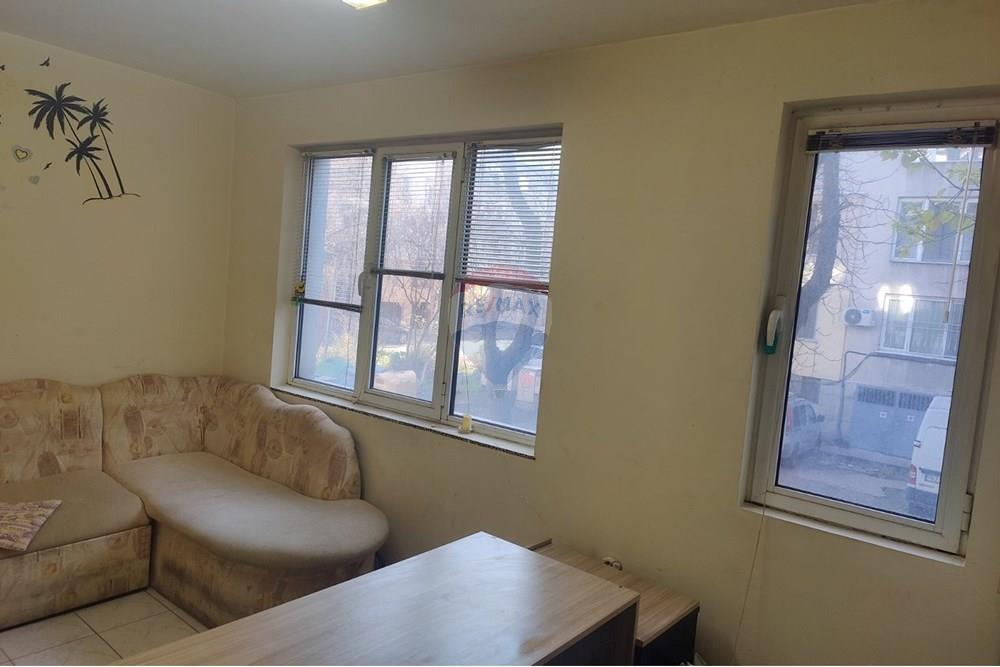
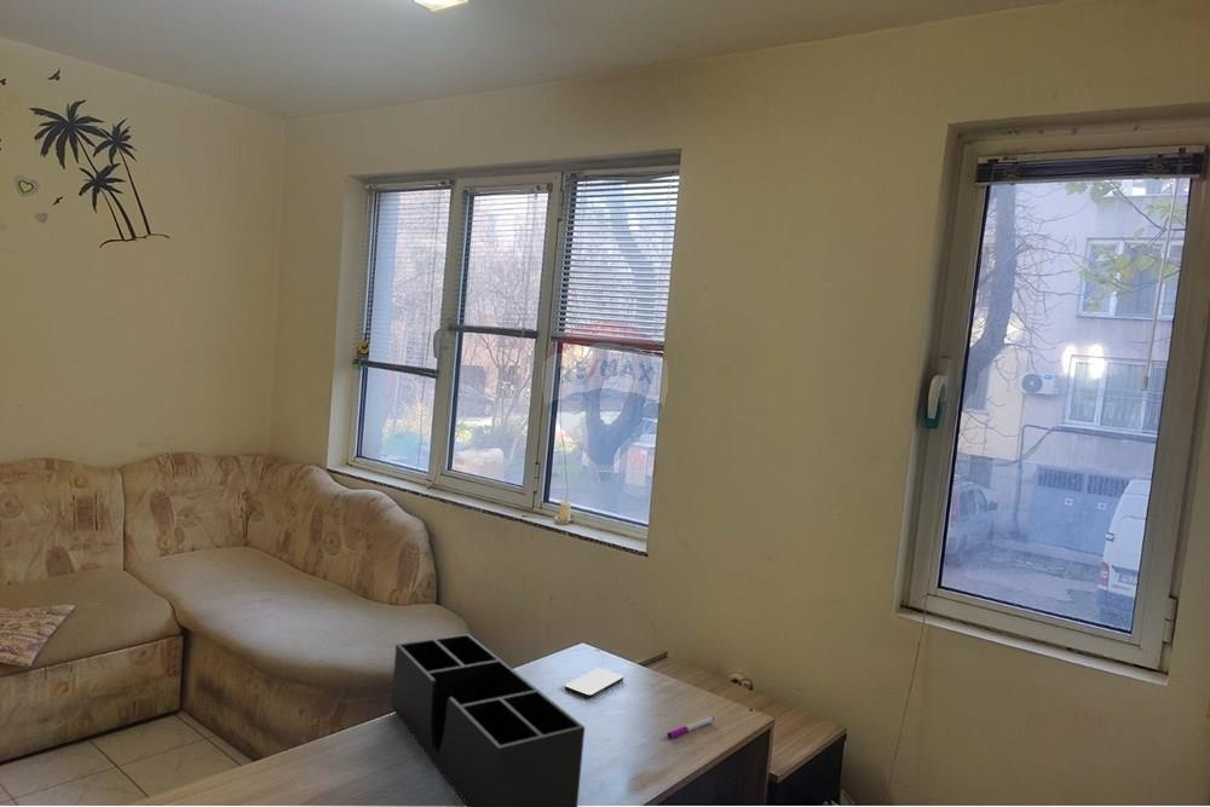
+ pen [667,715,715,740]
+ smartphone [564,667,624,699]
+ desk organizer [390,633,586,807]
